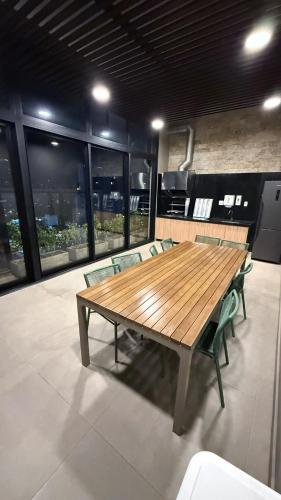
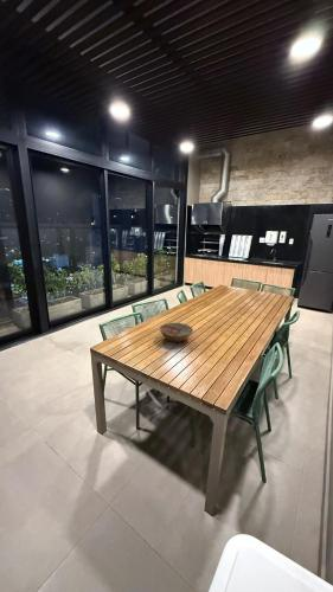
+ bowl [159,322,194,343]
